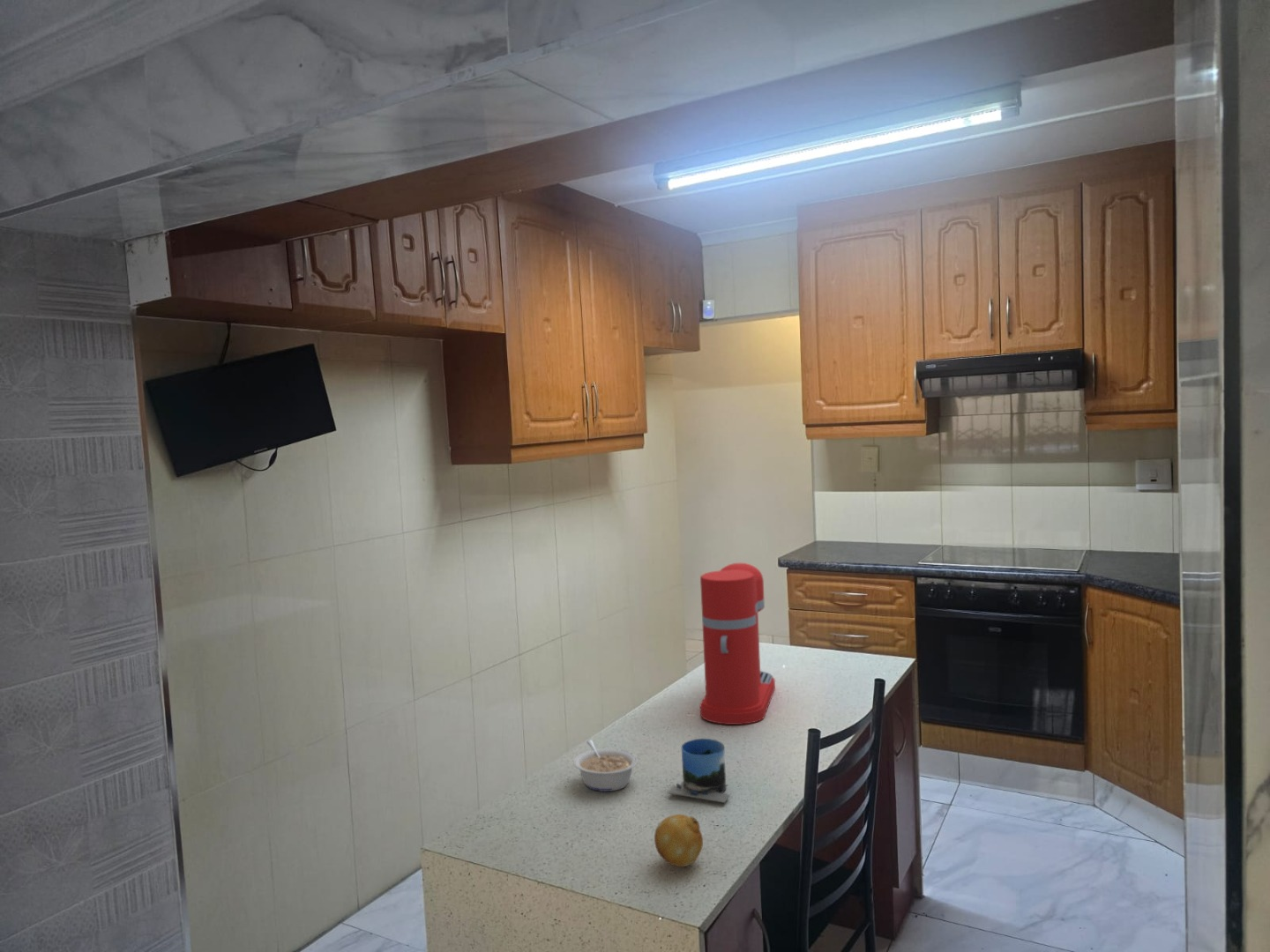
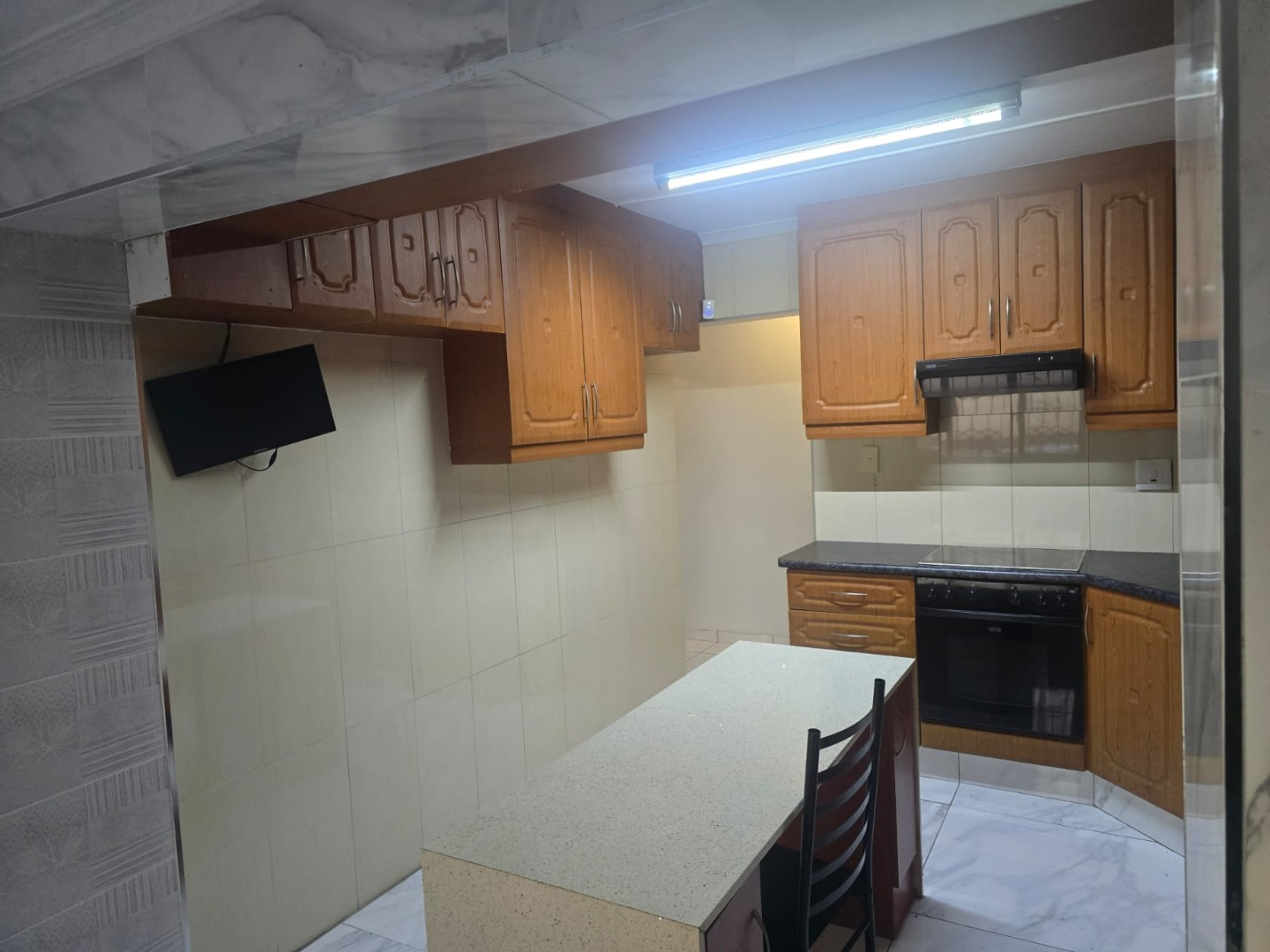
- fruit [654,814,704,867]
- mug [667,738,731,804]
- legume [572,740,639,792]
- coffee maker [699,562,776,725]
